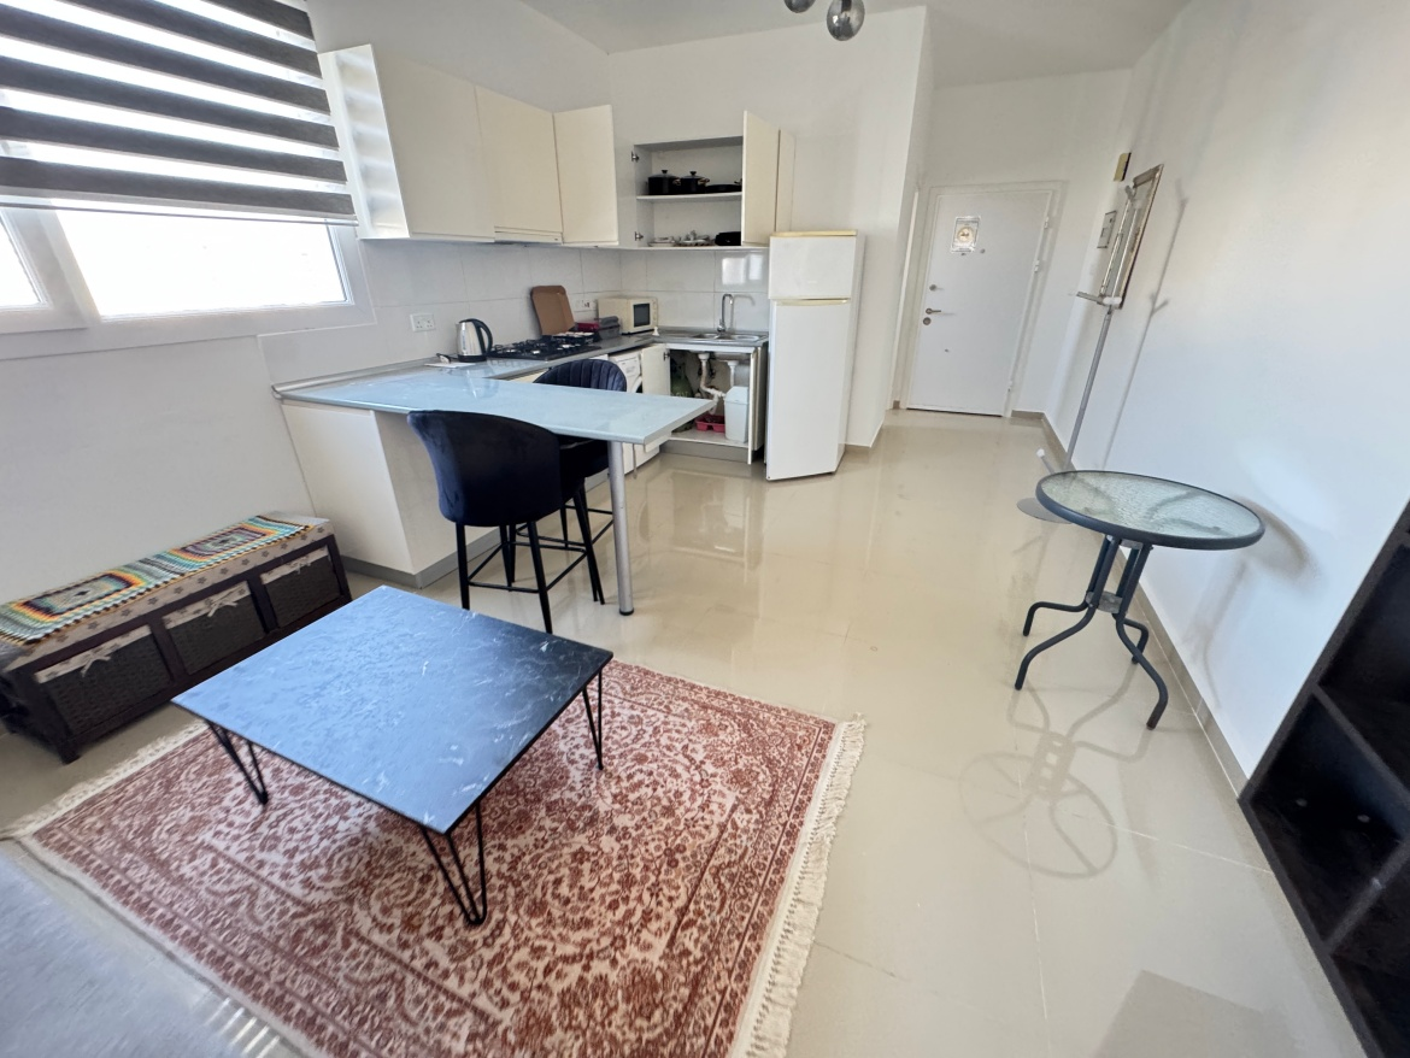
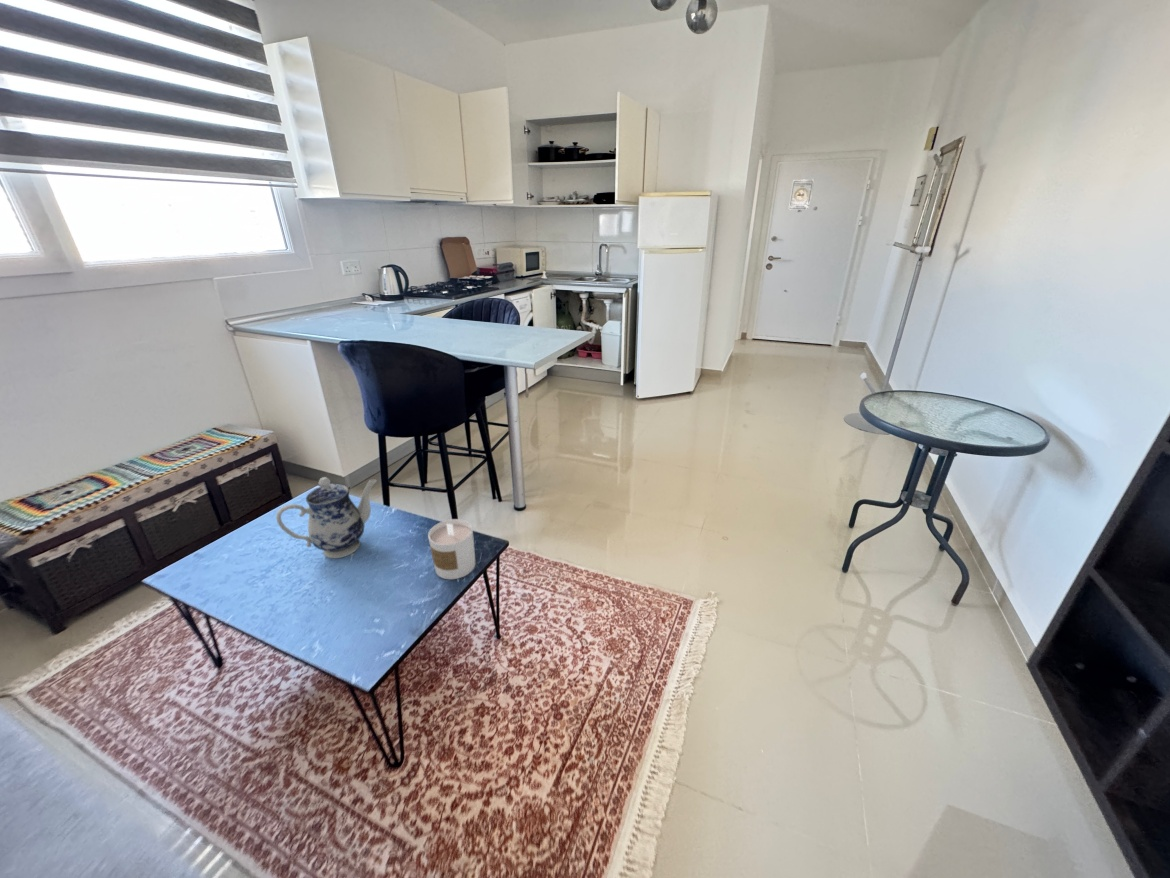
+ teapot [275,476,378,559]
+ candle [427,518,476,580]
